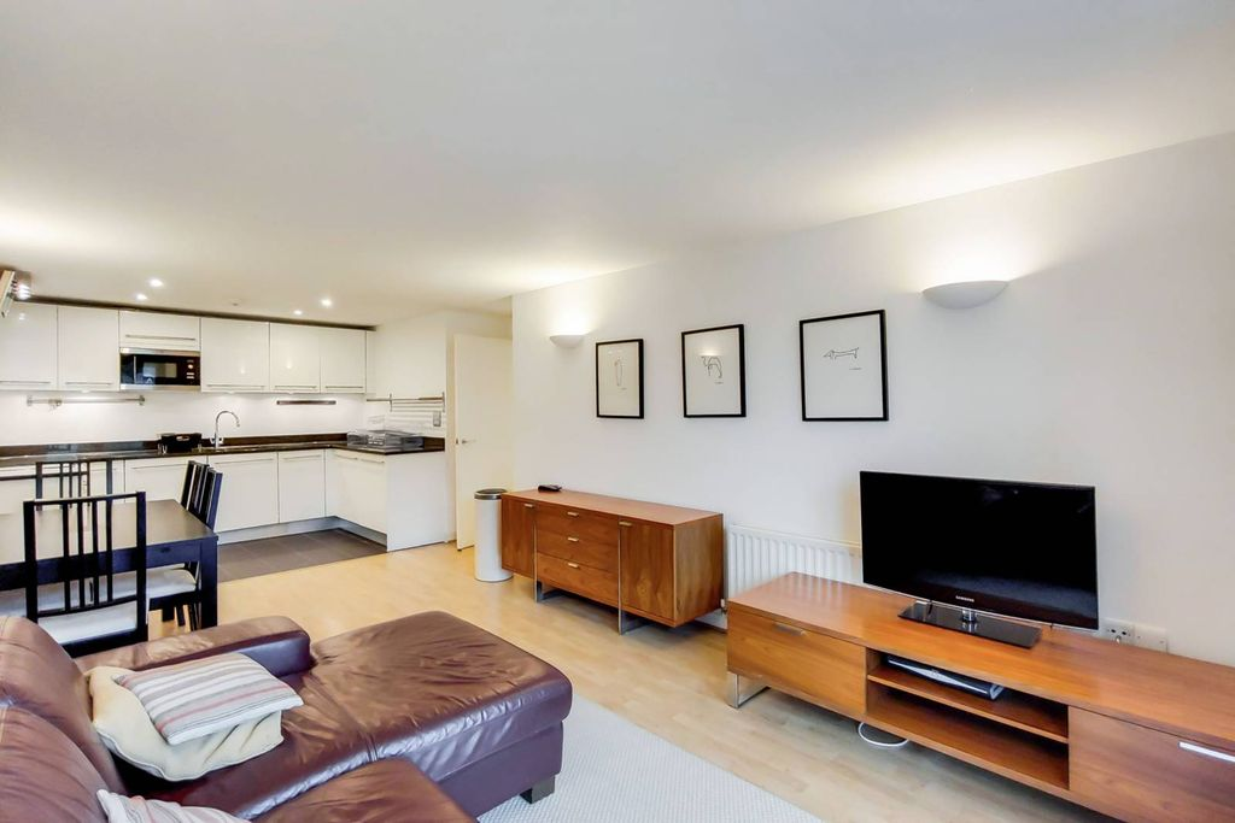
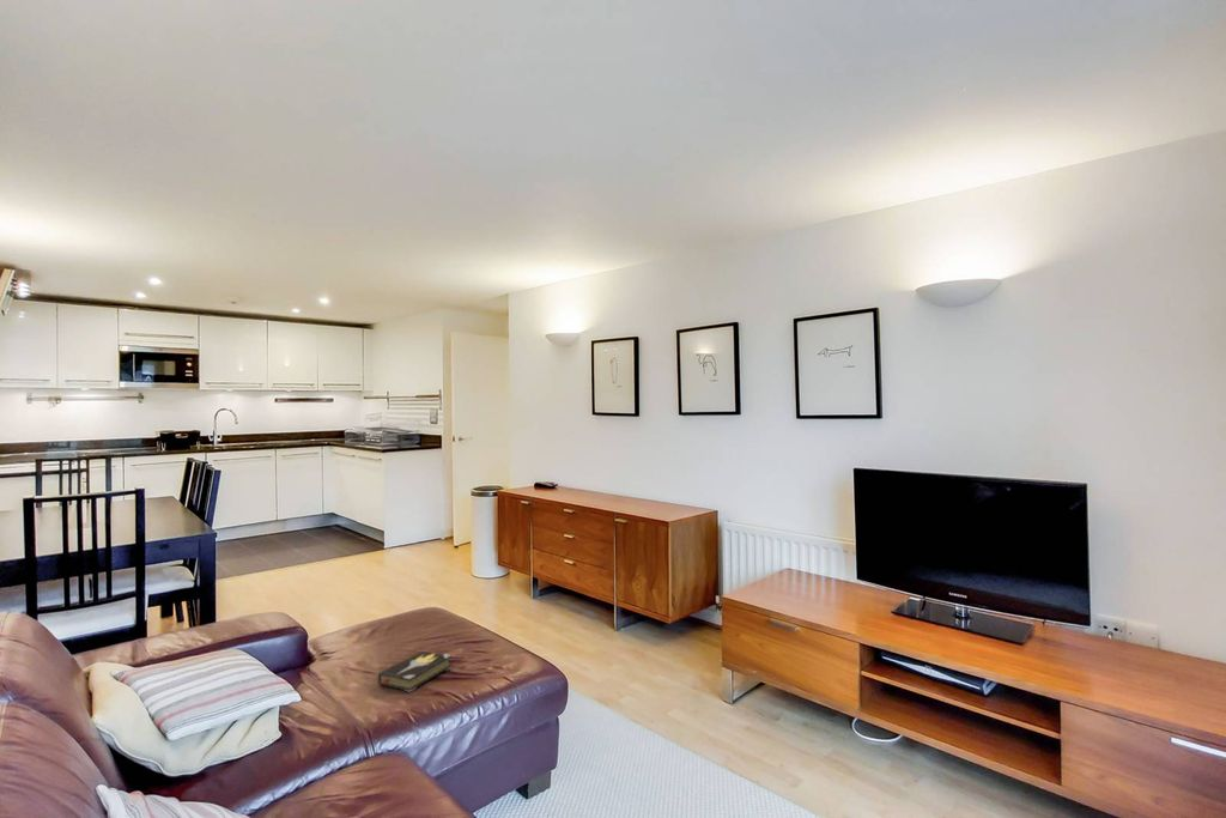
+ hardback book [377,650,453,693]
